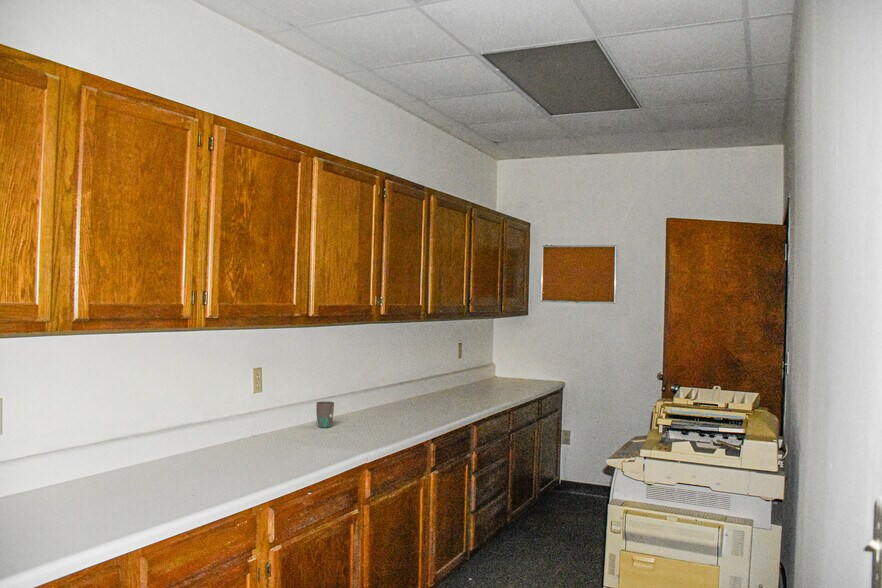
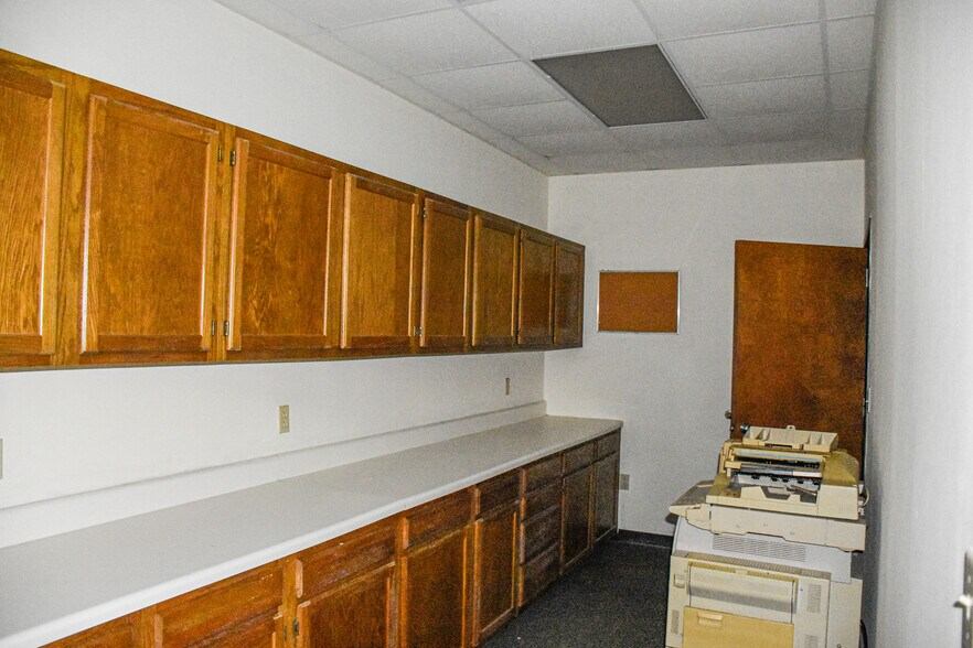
- mug [315,400,335,429]
